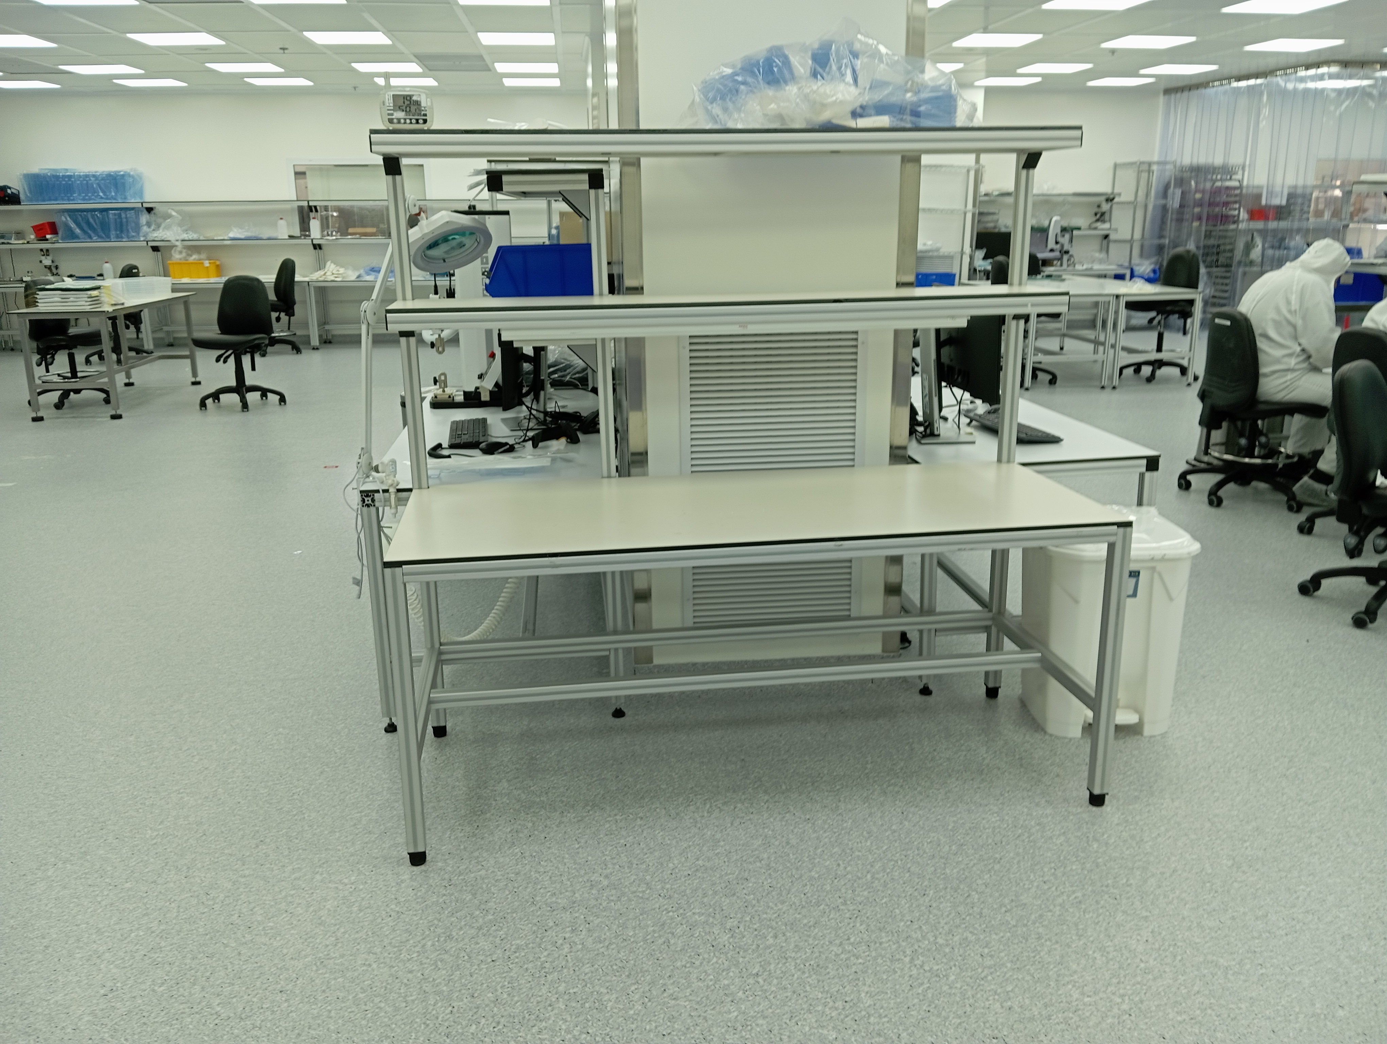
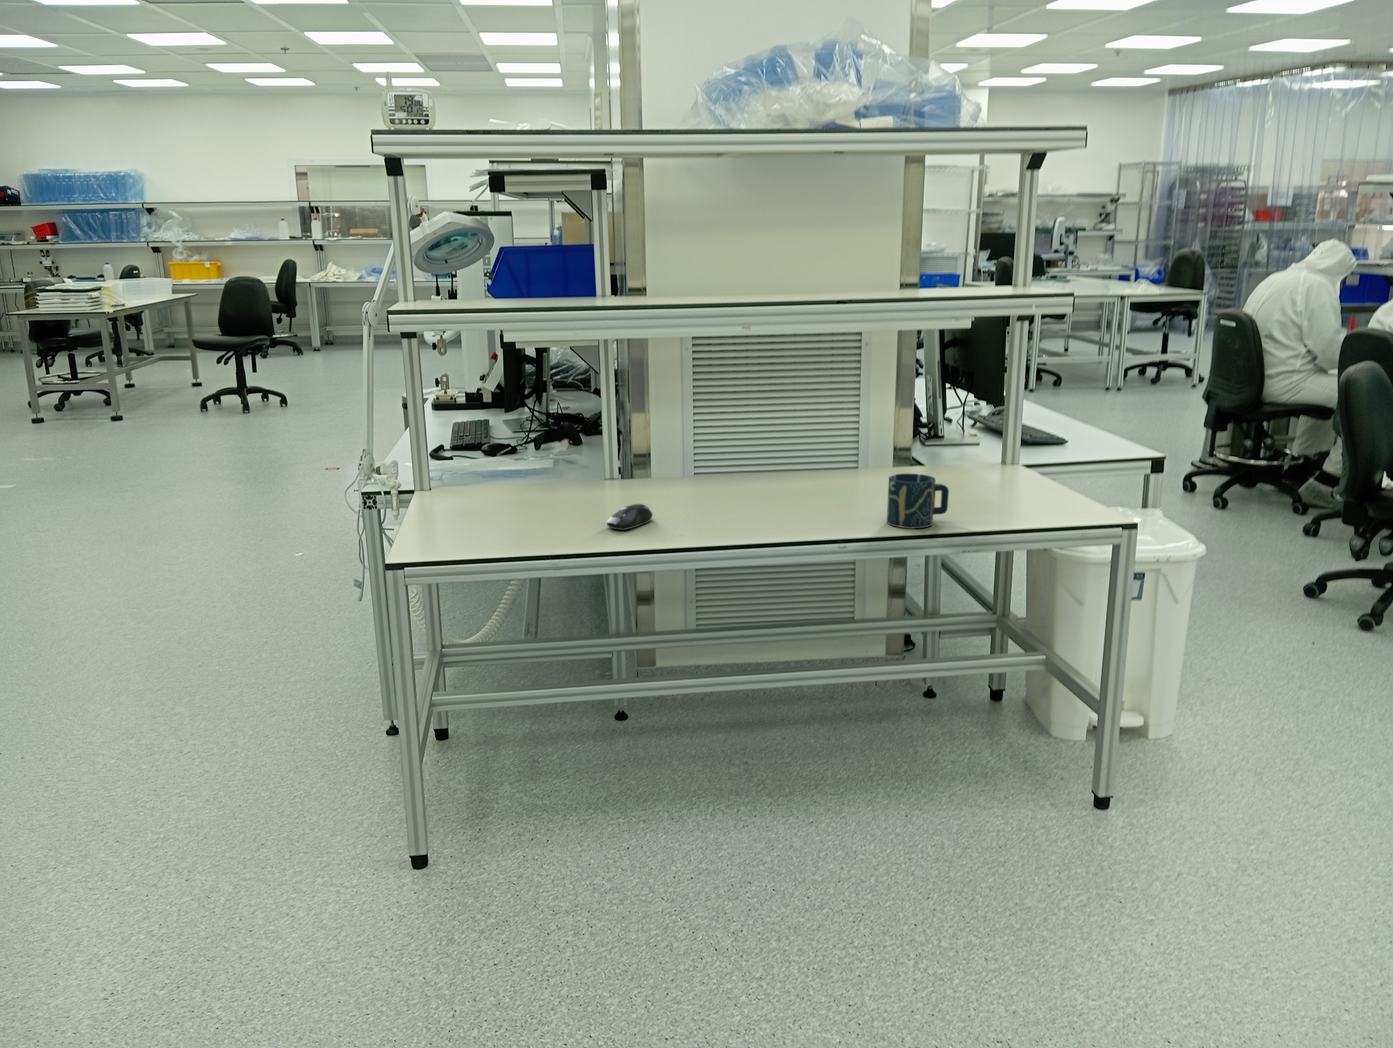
+ computer mouse [607,503,653,531]
+ cup [886,473,949,528]
